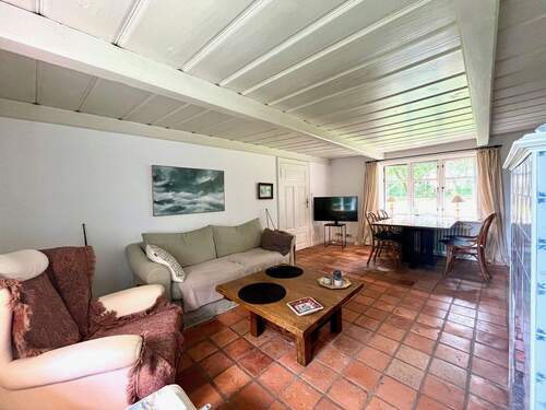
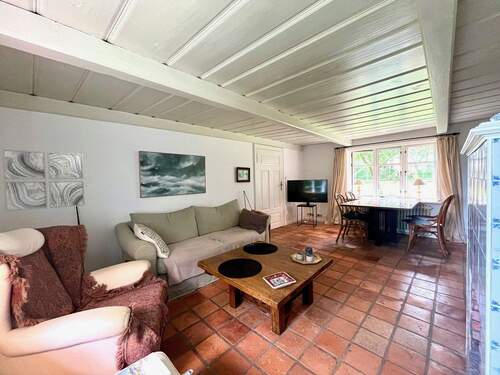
+ wall art [1,148,86,212]
